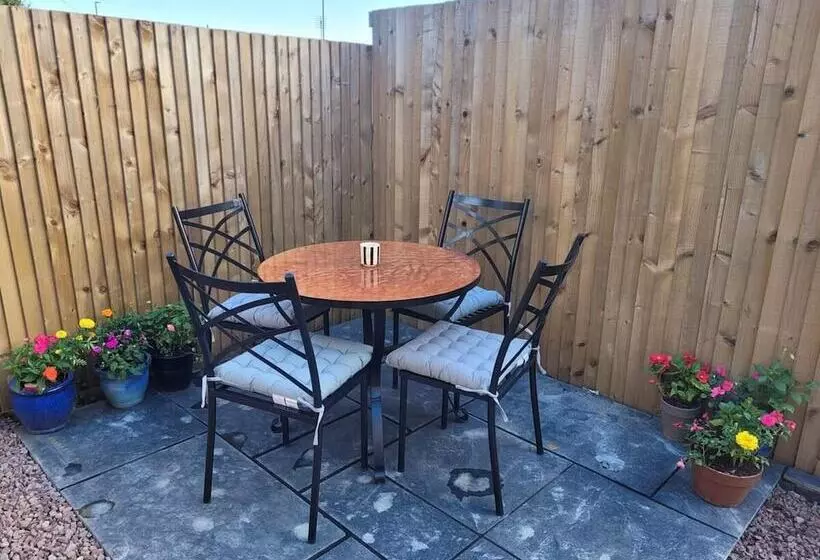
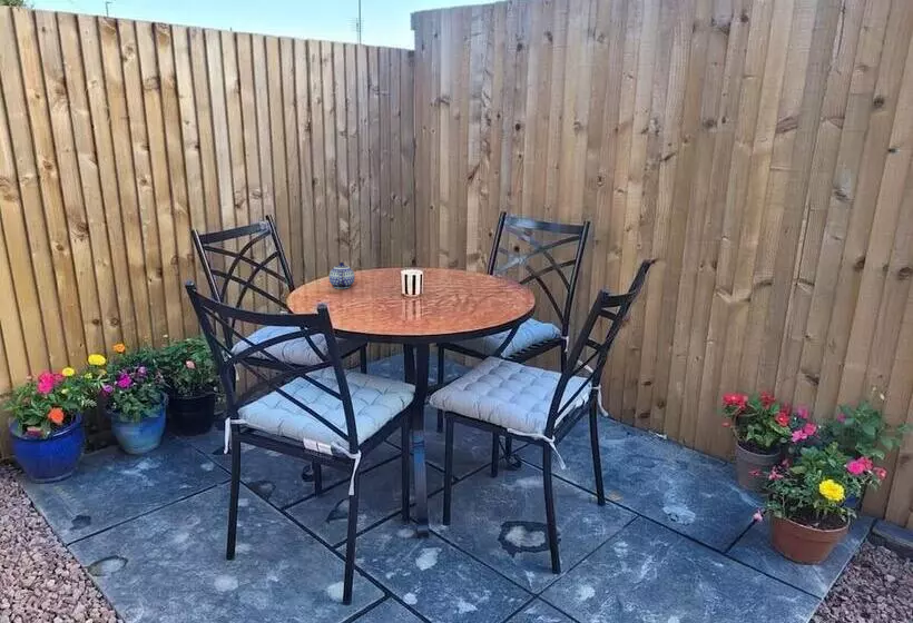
+ teapot [328,261,356,290]
